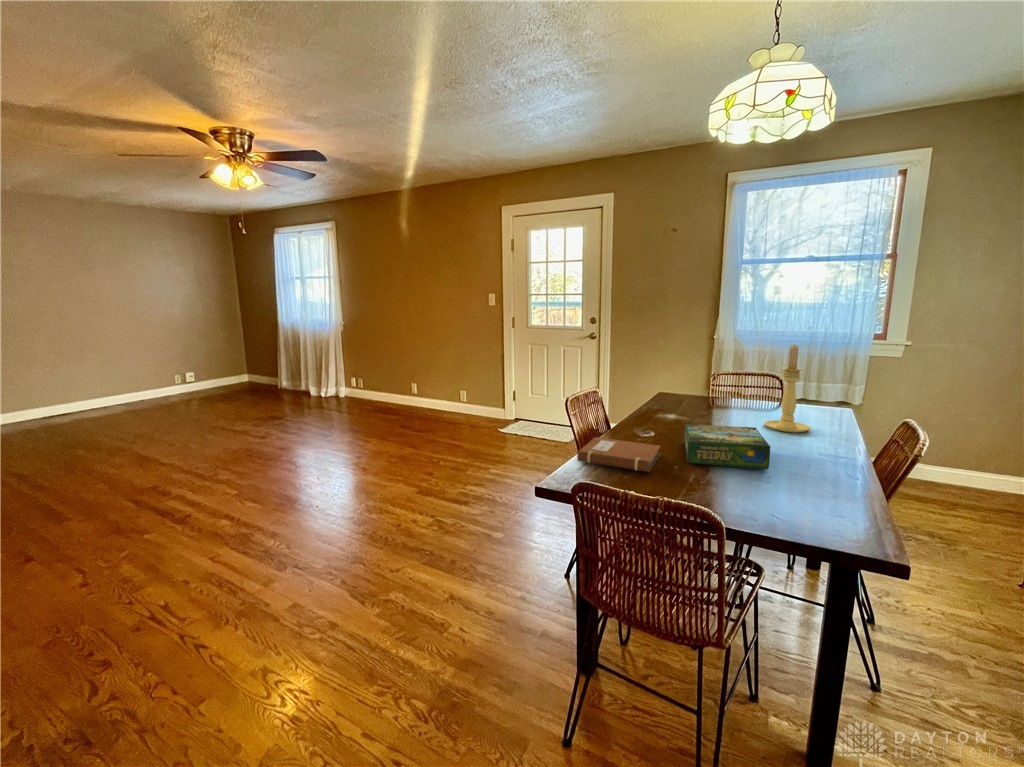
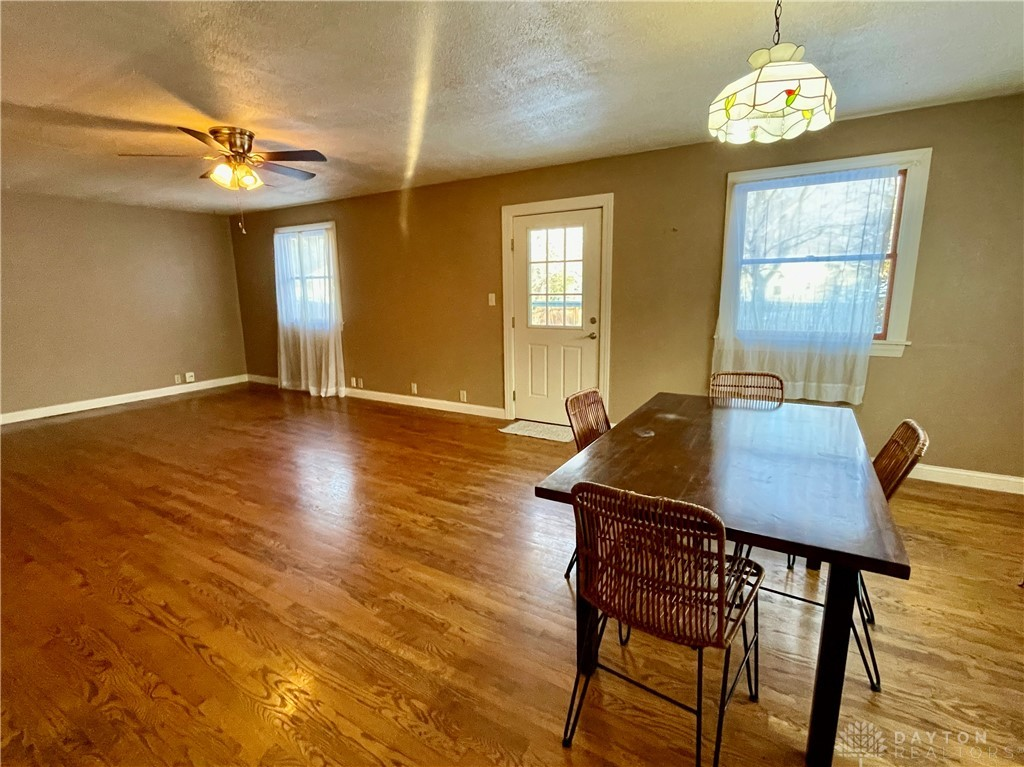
- candle holder [763,343,812,433]
- notebook [576,436,662,473]
- board game [684,423,771,471]
